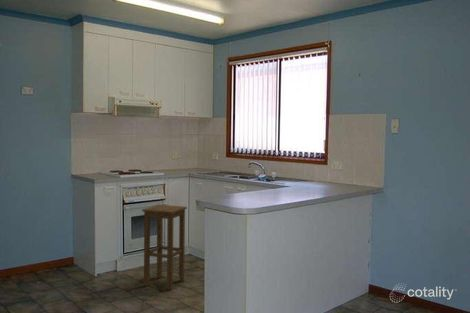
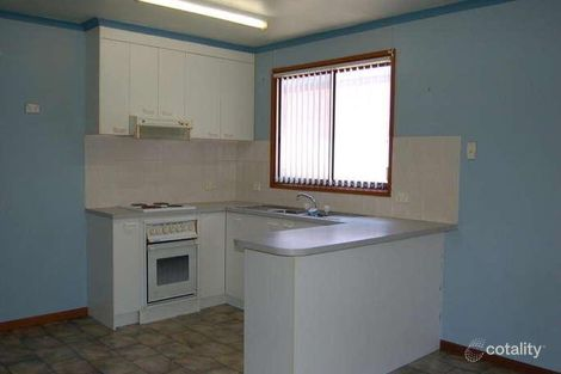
- stool [141,204,188,291]
